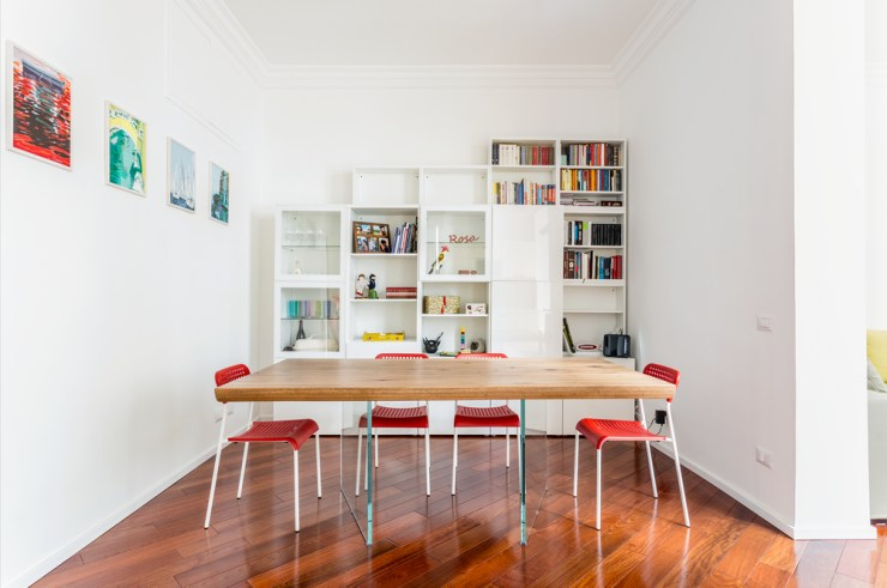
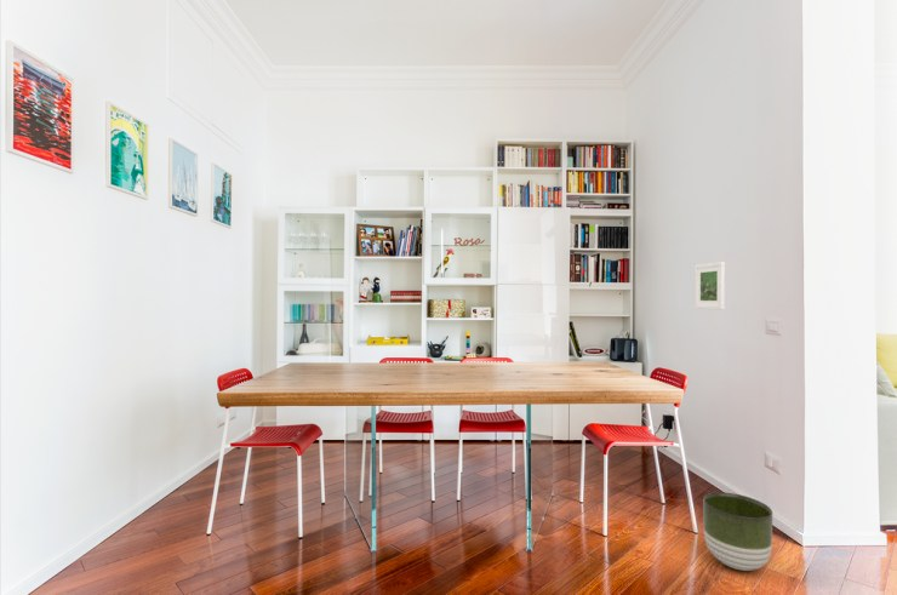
+ planter [702,491,773,572]
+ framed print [695,261,726,310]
